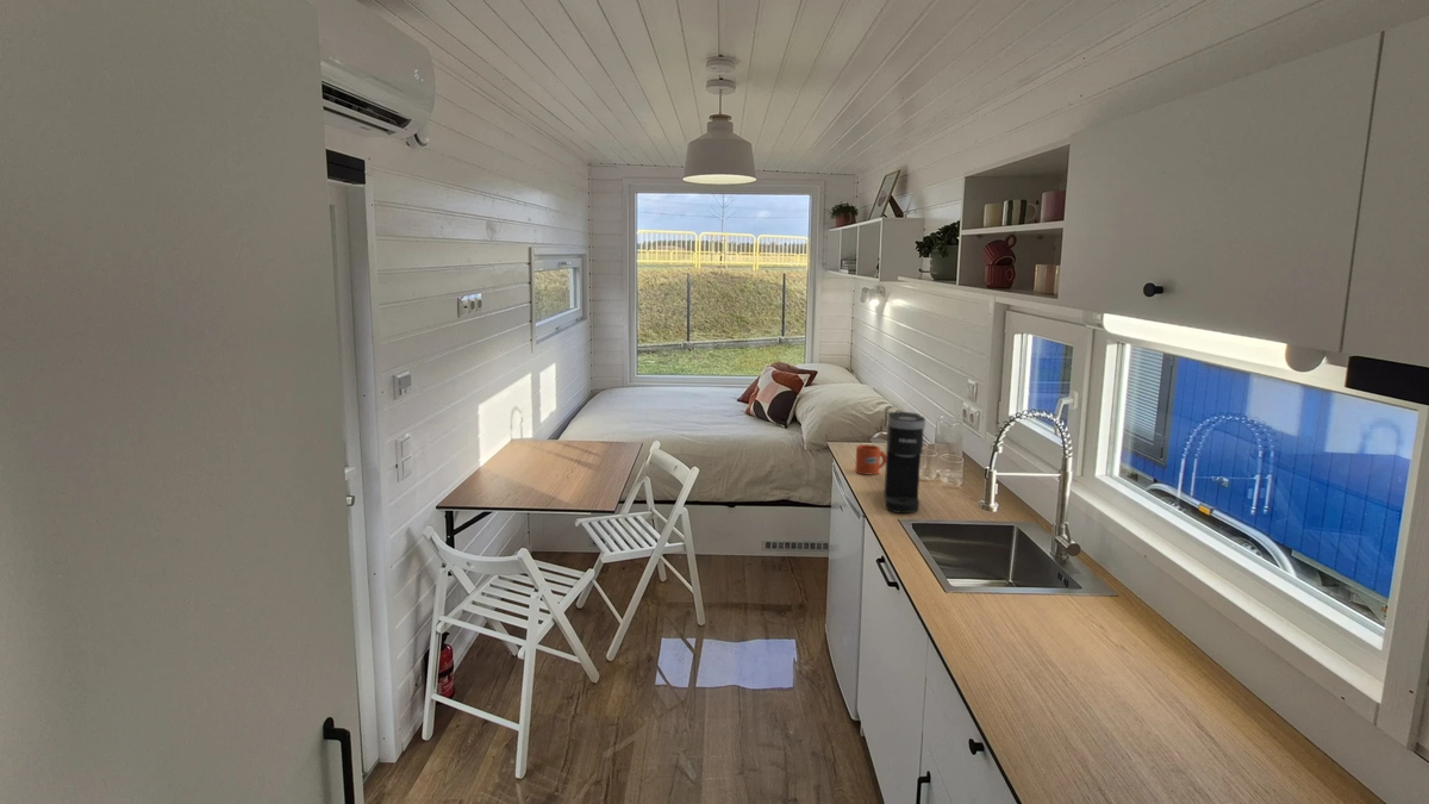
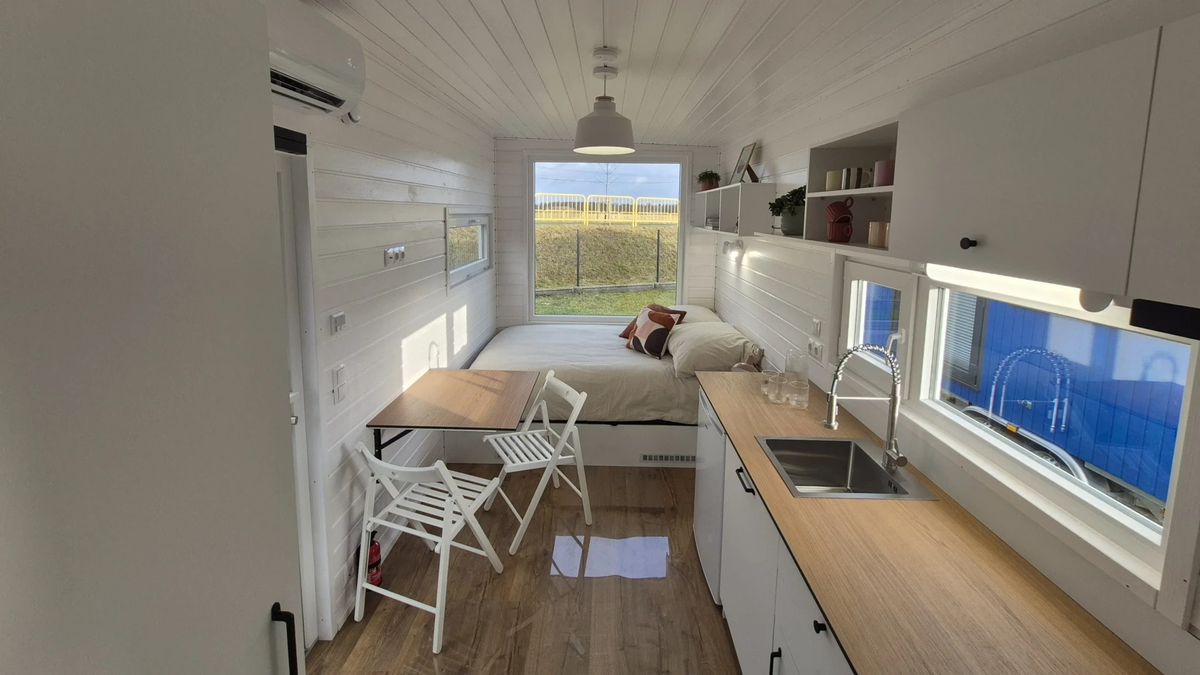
- mug [854,443,886,476]
- coffee maker [884,411,926,515]
